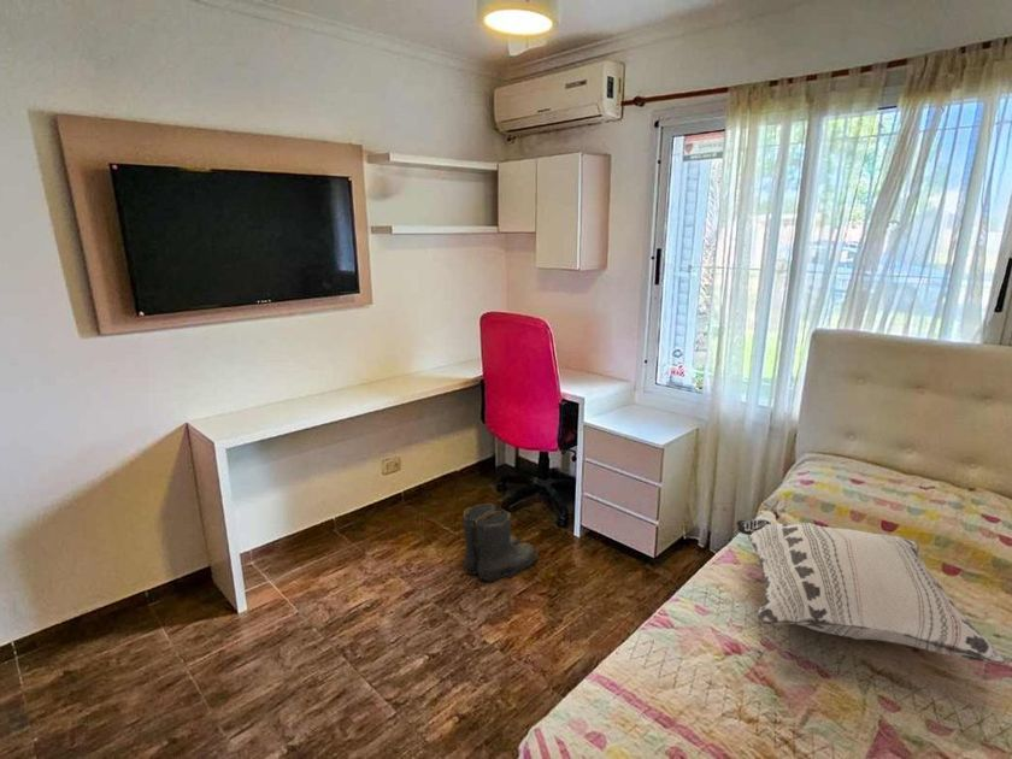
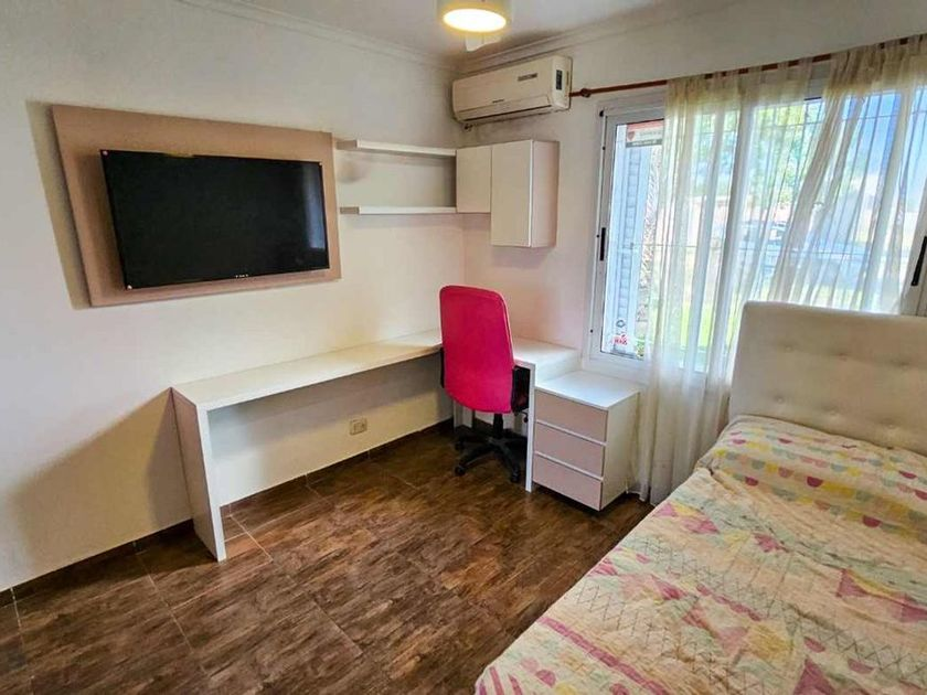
- boots [461,502,540,582]
- decorative pillow [735,518,1011,666]
